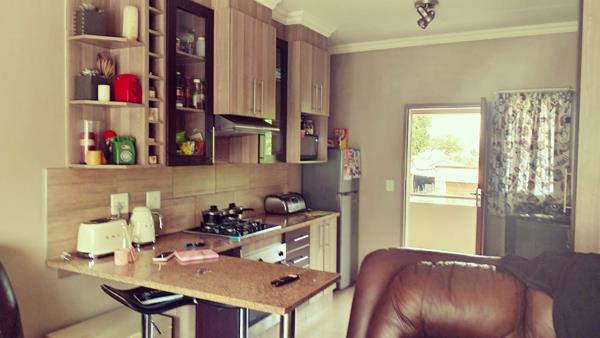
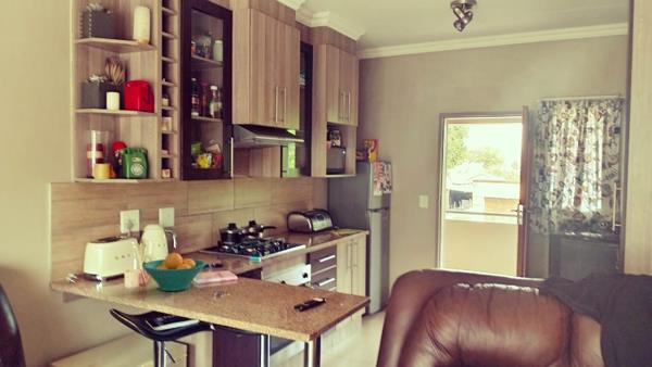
+ fruit bowl [141,252,206,292]
